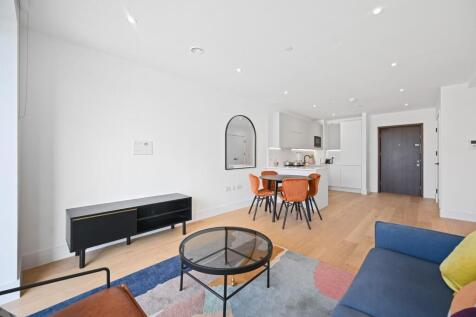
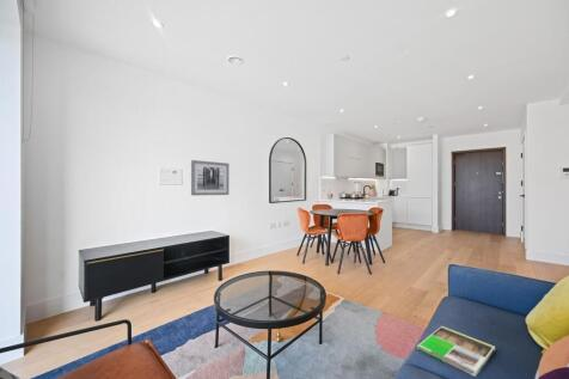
+ wall art [190,159,231,196]
+ magazine [416,325,496,378]
